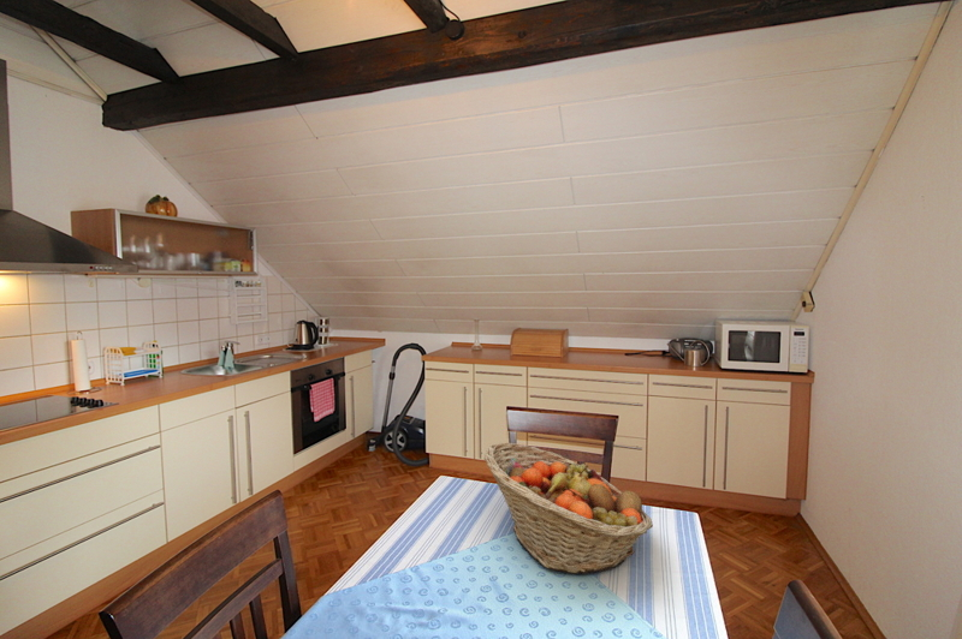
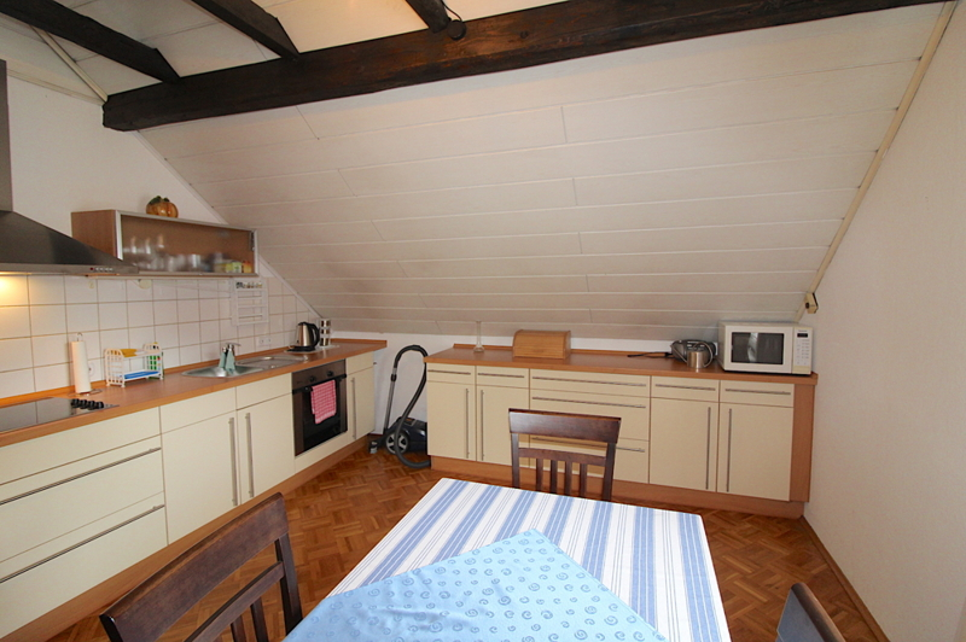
- fruit basket [483,442,654,575]
